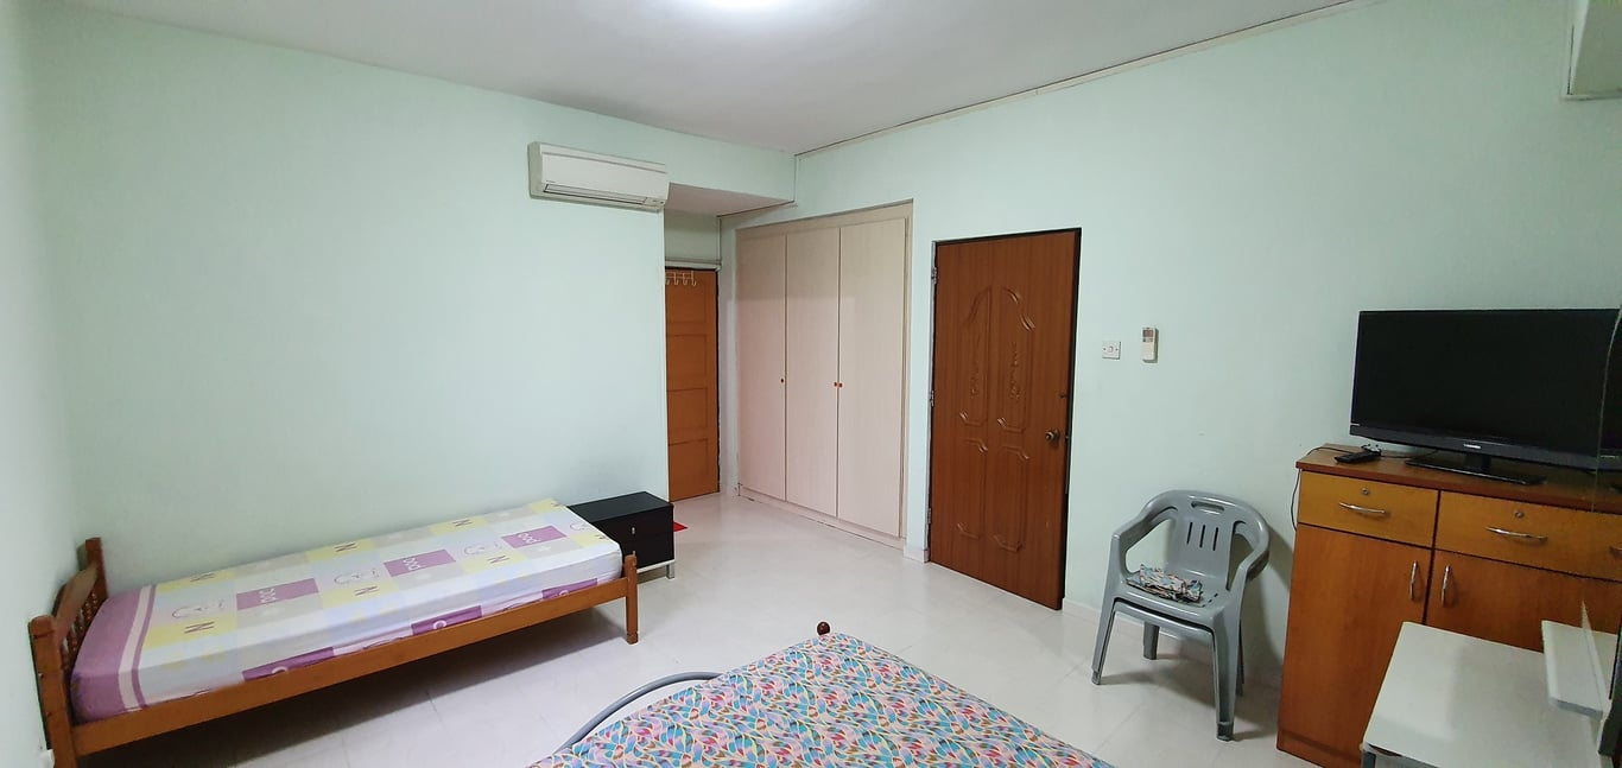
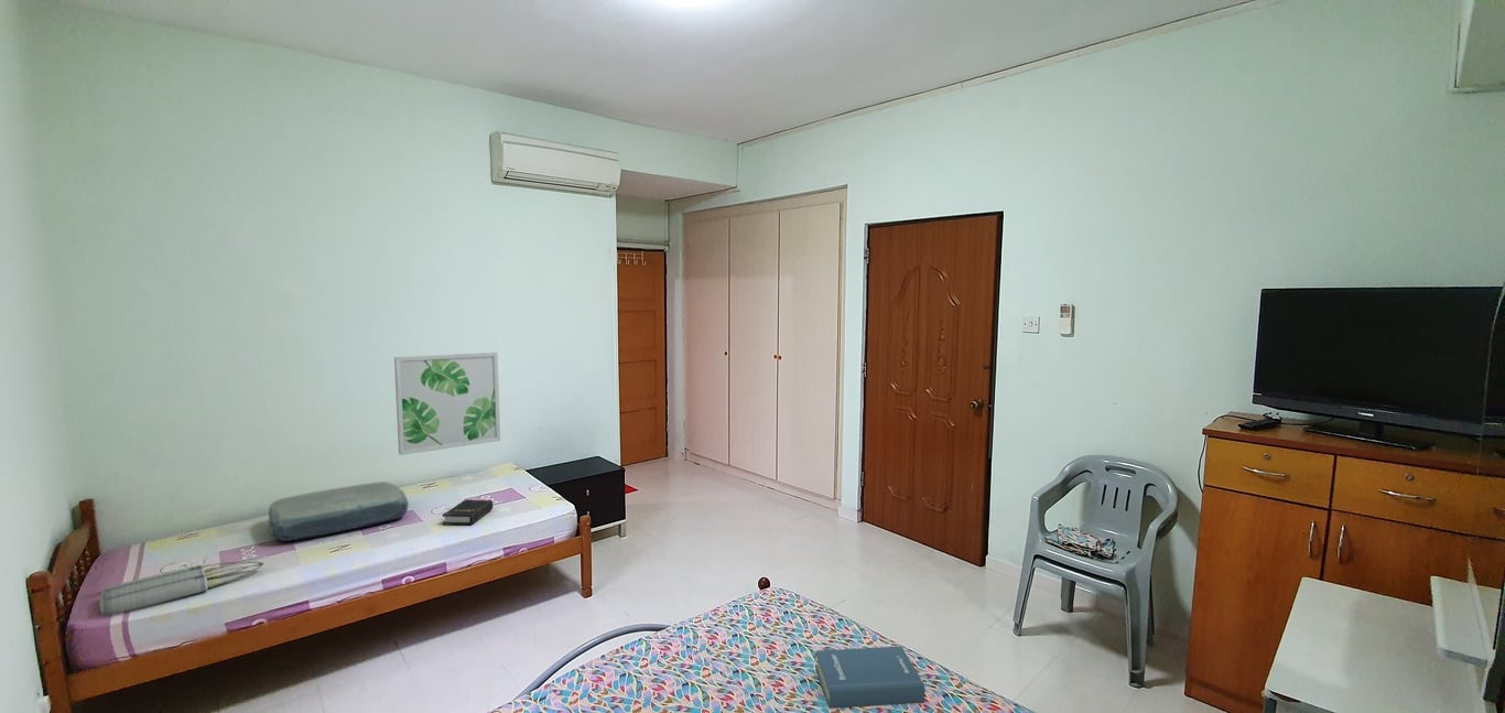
+ hardback book [442,498,494,526]
+ wall art [393,352,501,456]
+ tote bag [98,561,264,616]
+ hardback book [814,646,927,710]
+ cushion [268,480,410,542]
